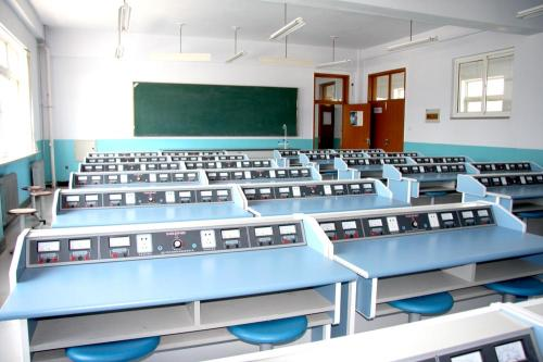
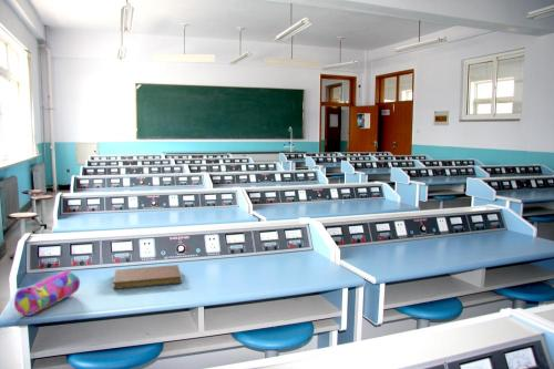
+ pencil case [13,269,81,317]
+ notebook [112,264,183,290]
